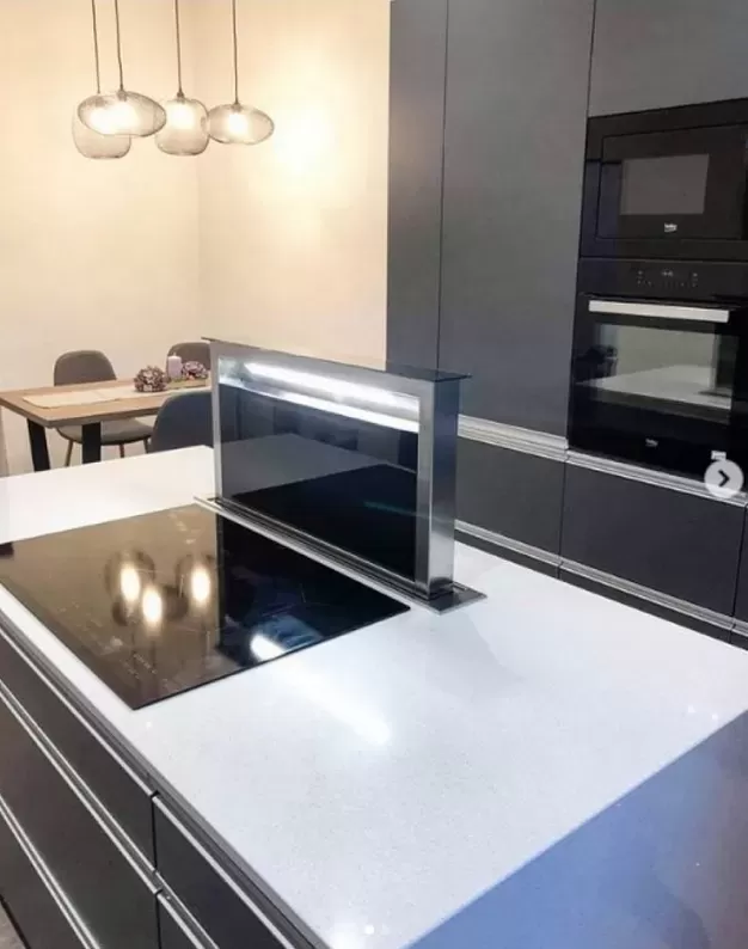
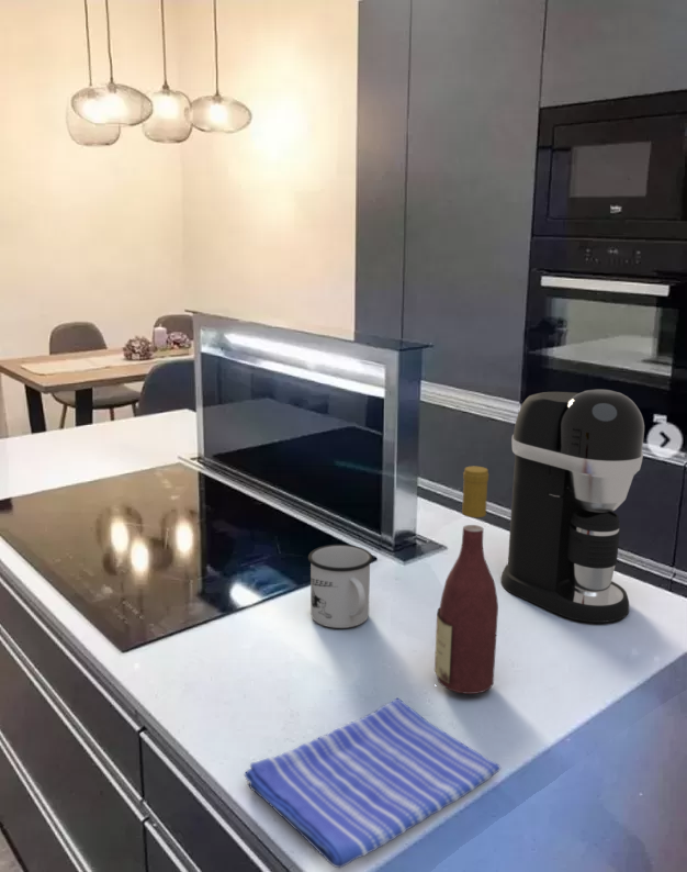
+ dish towel [244,697,502,869]
+ mug [307,544,374,629]
+ coffee maker [499,389,645,624]
+ wine bottle [433,466,499,695]
